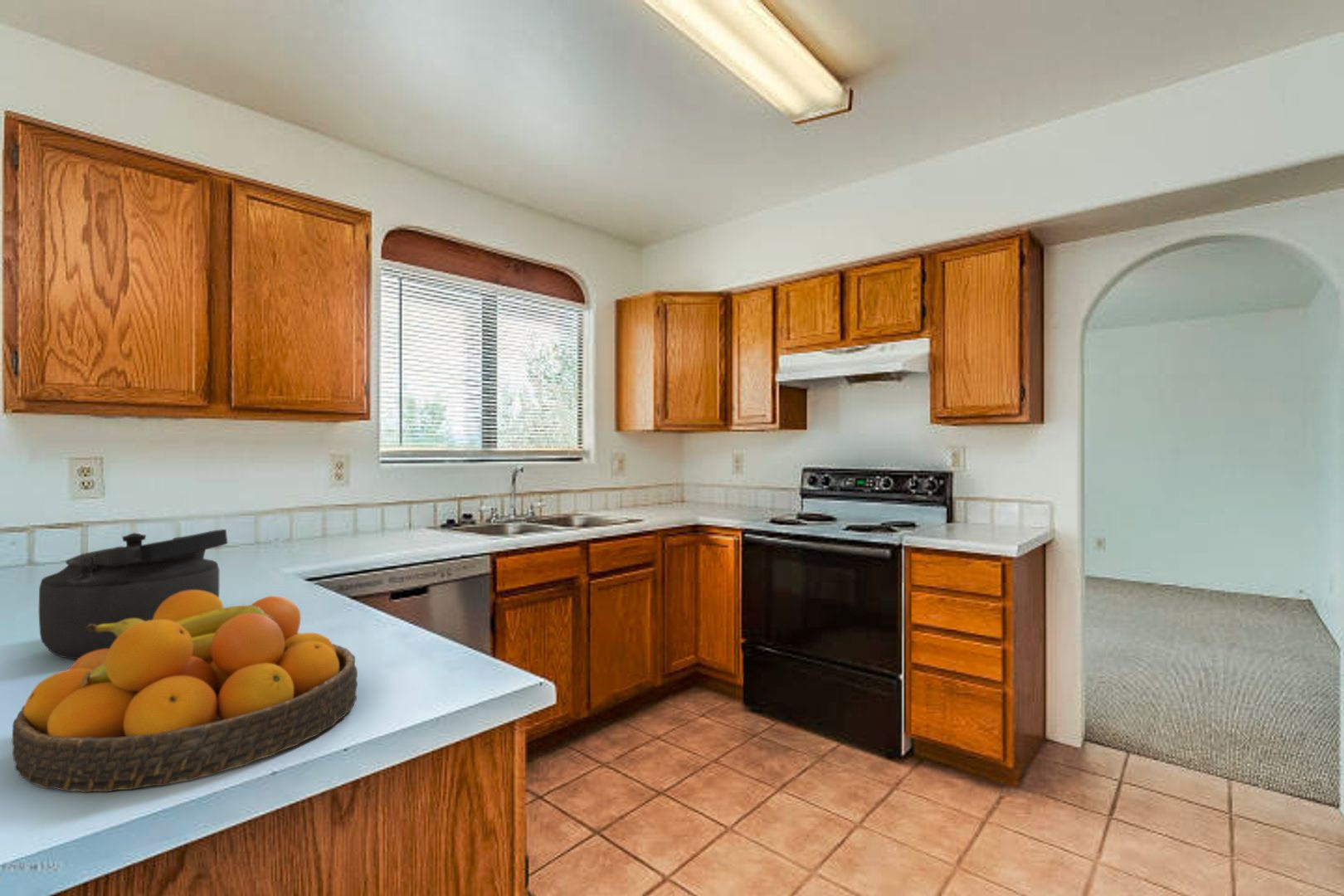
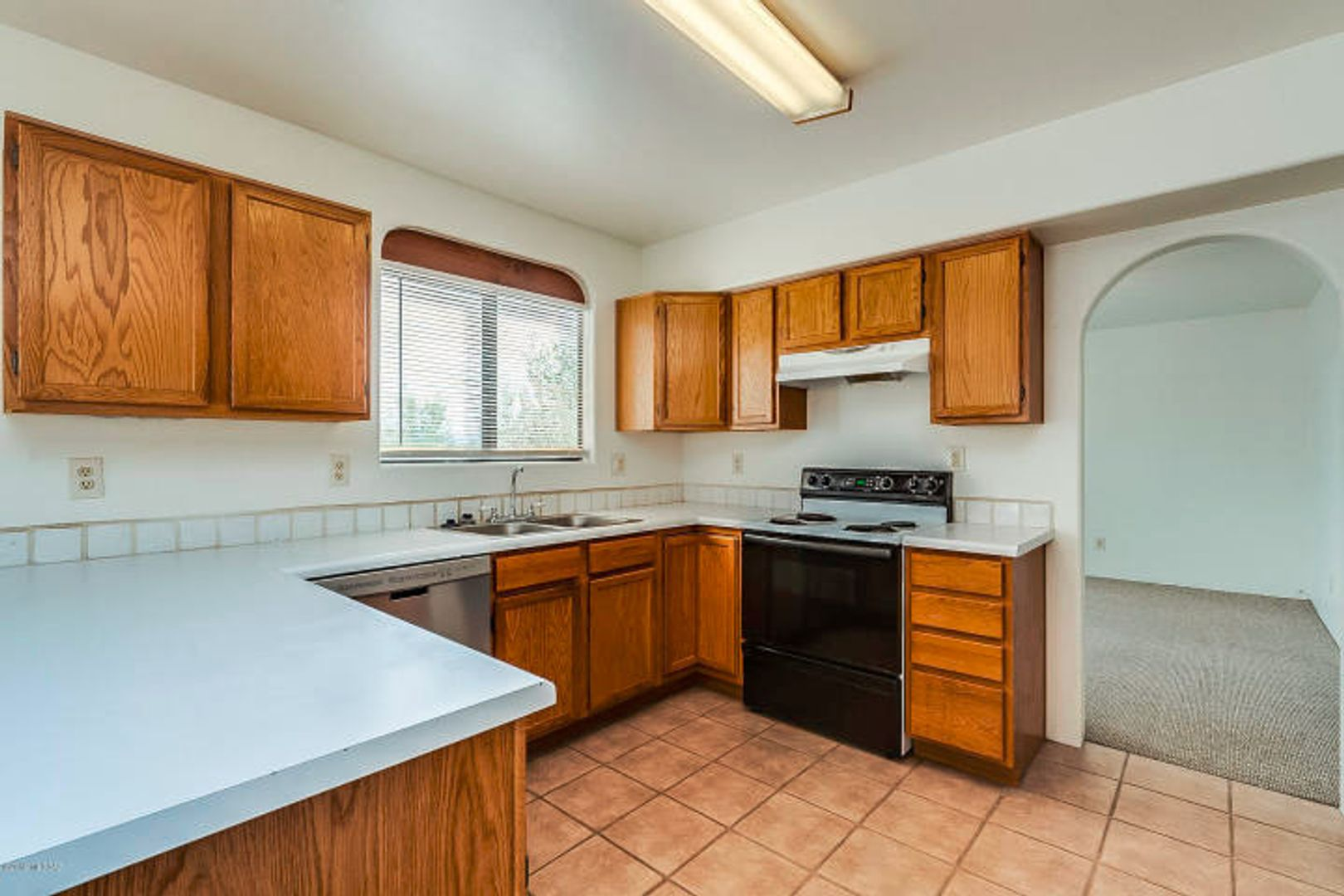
- fruit bowl [12,590,358,793]
- kettle [38,528,228,660]
